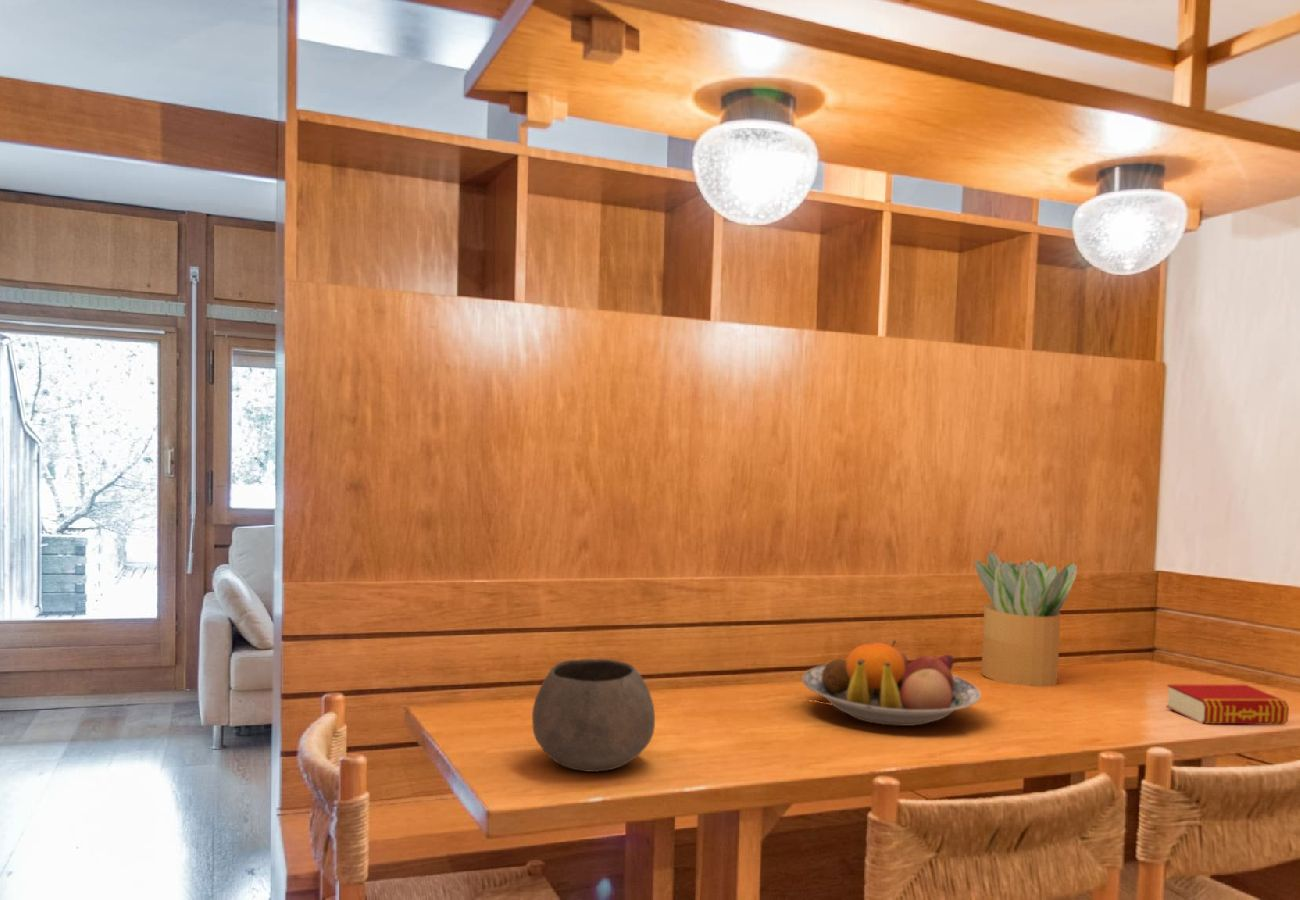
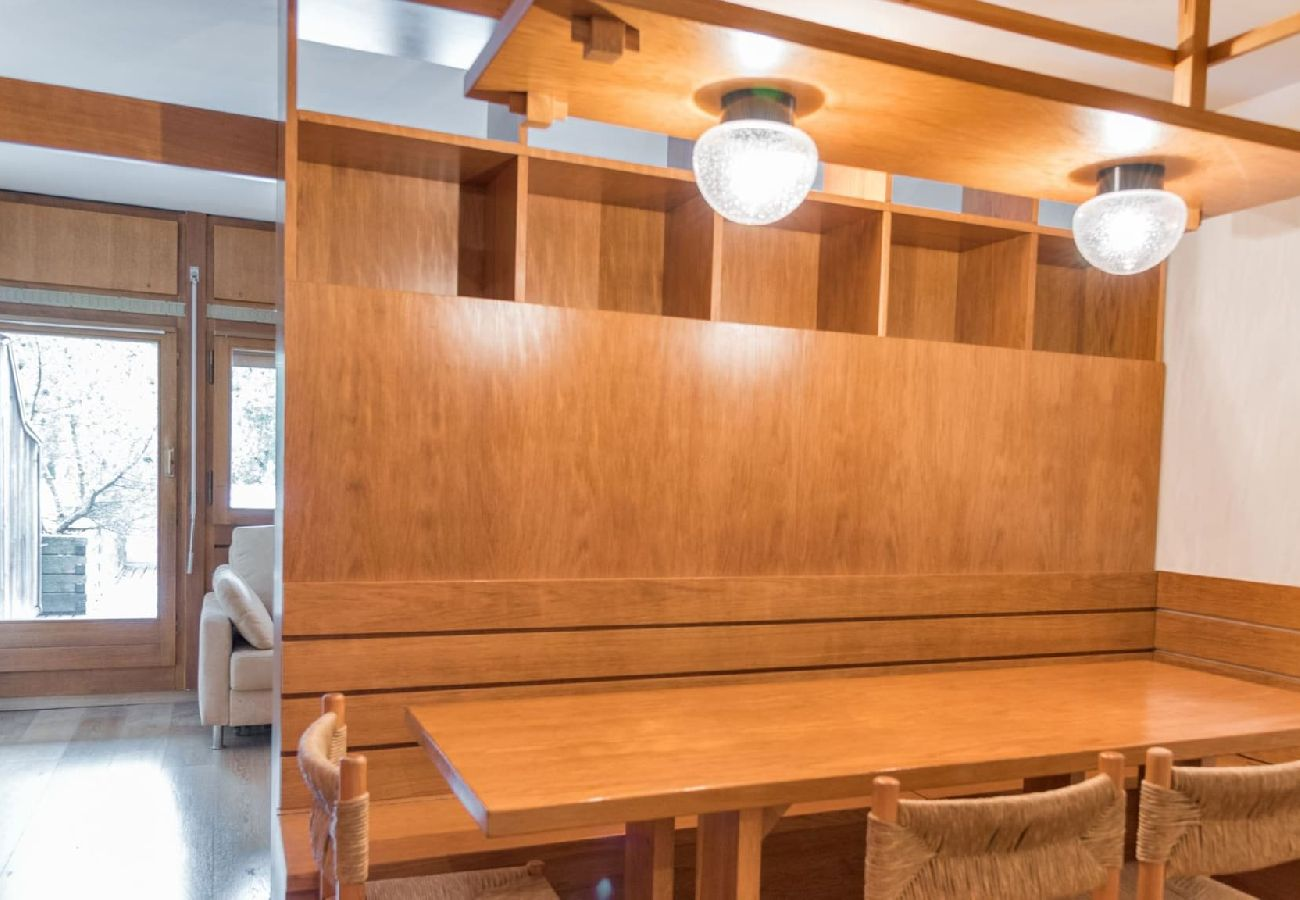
- bowl [531,658,656,773]
- fruit bowl [801,639,982,727]
- potted plant [974,550,1078,688]
- book [1166,684,1290,726]
